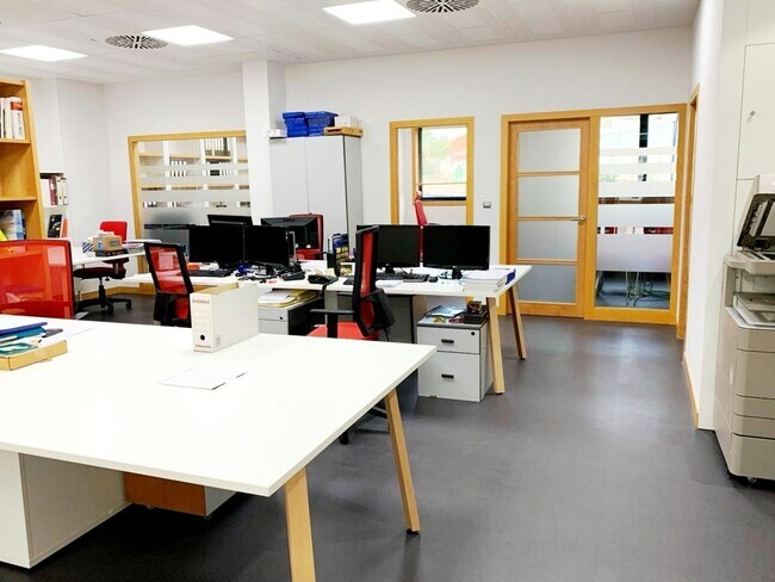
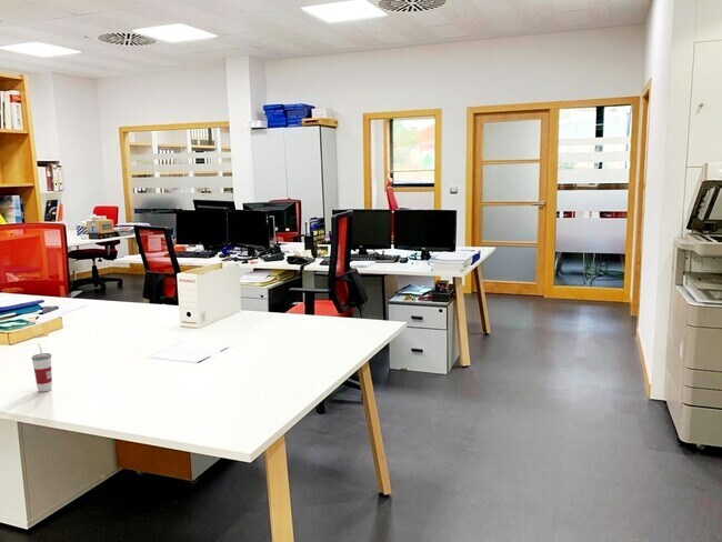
+ cup [31,342,53,393]
